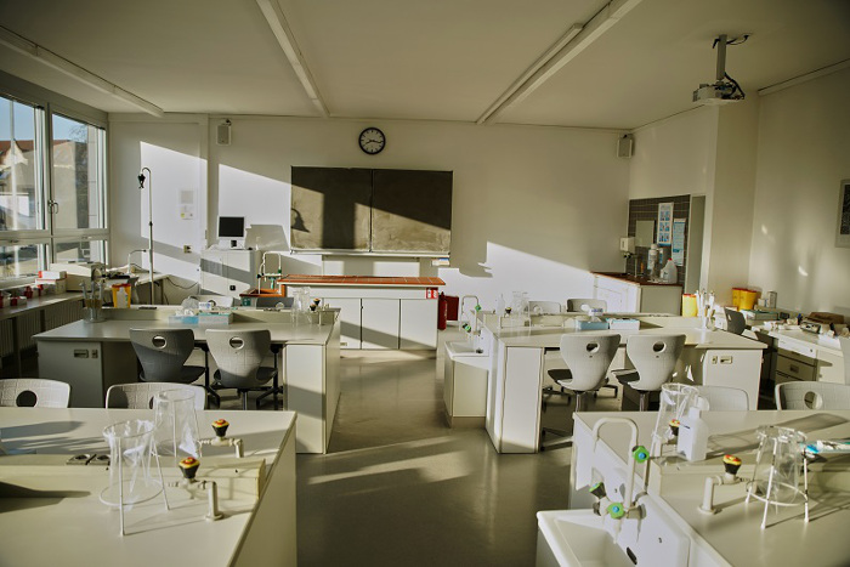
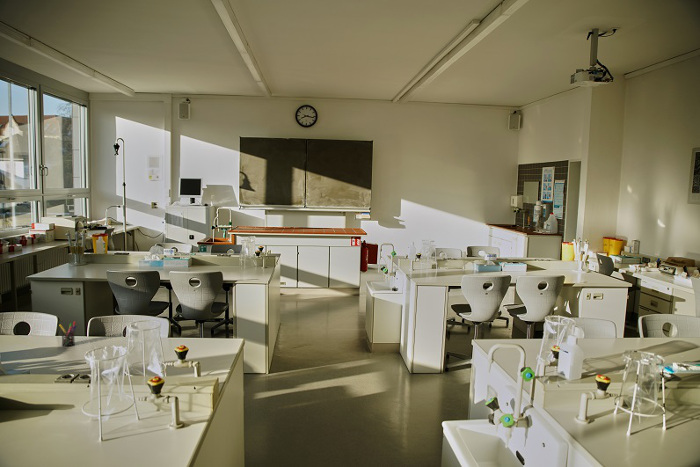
+ pen holder [59,321,77,347]
